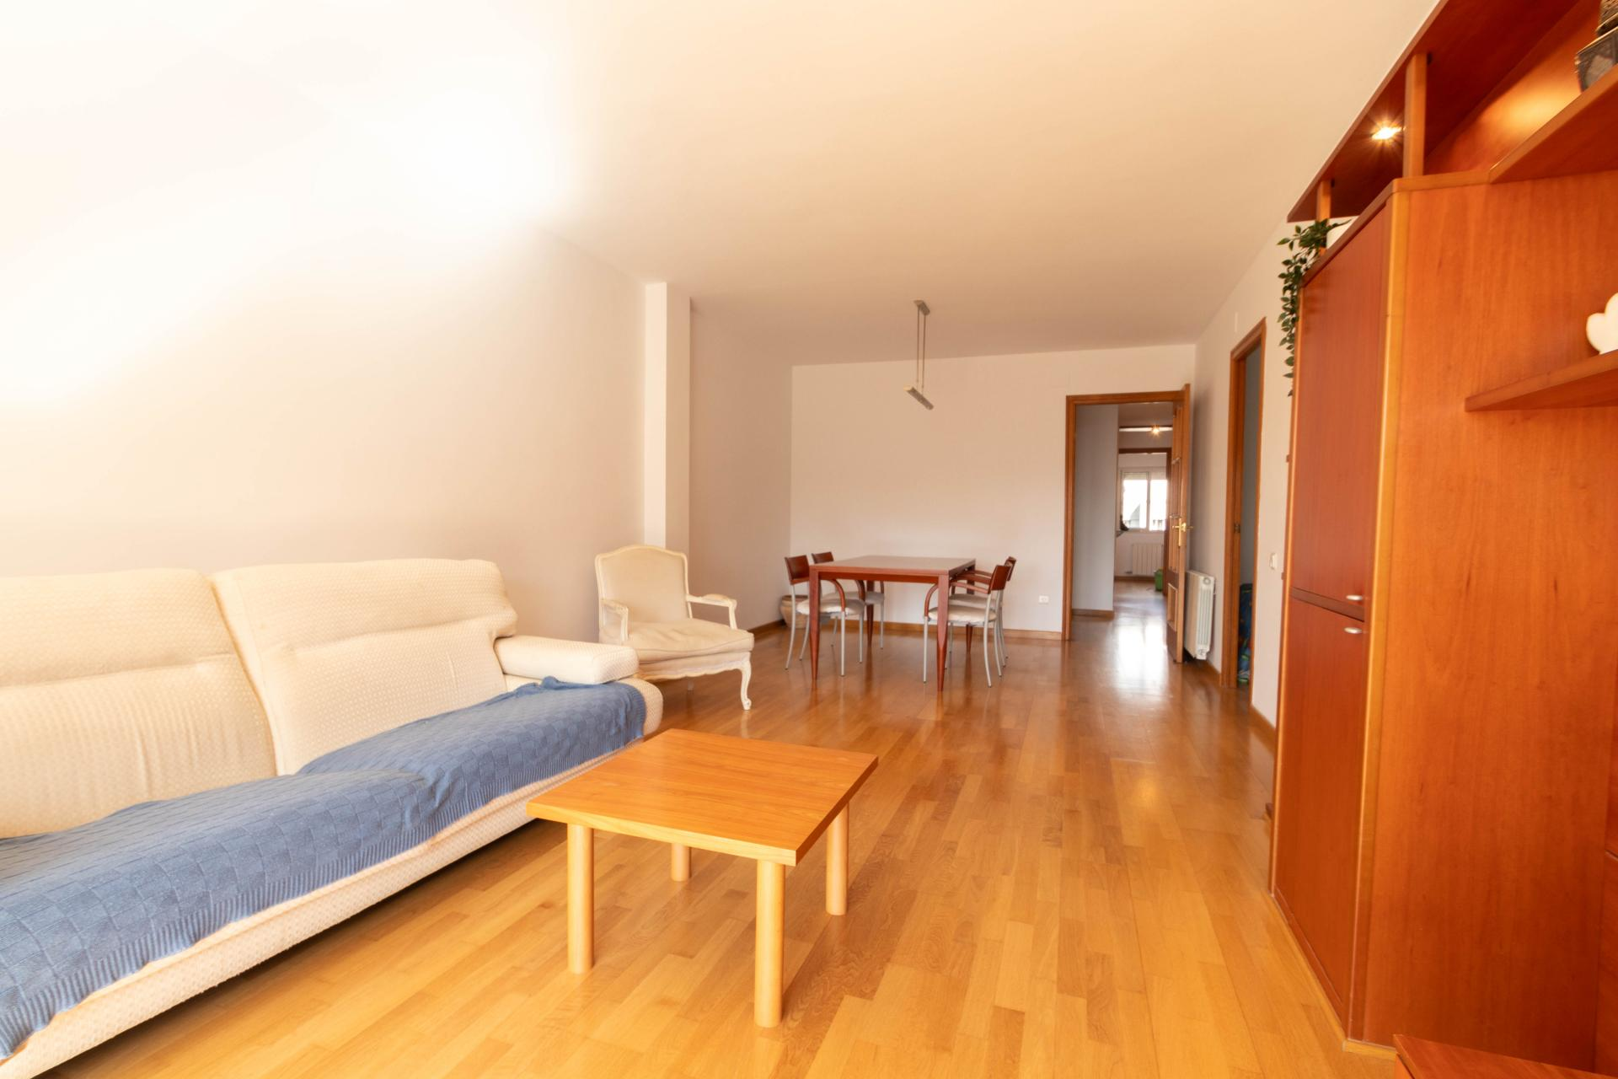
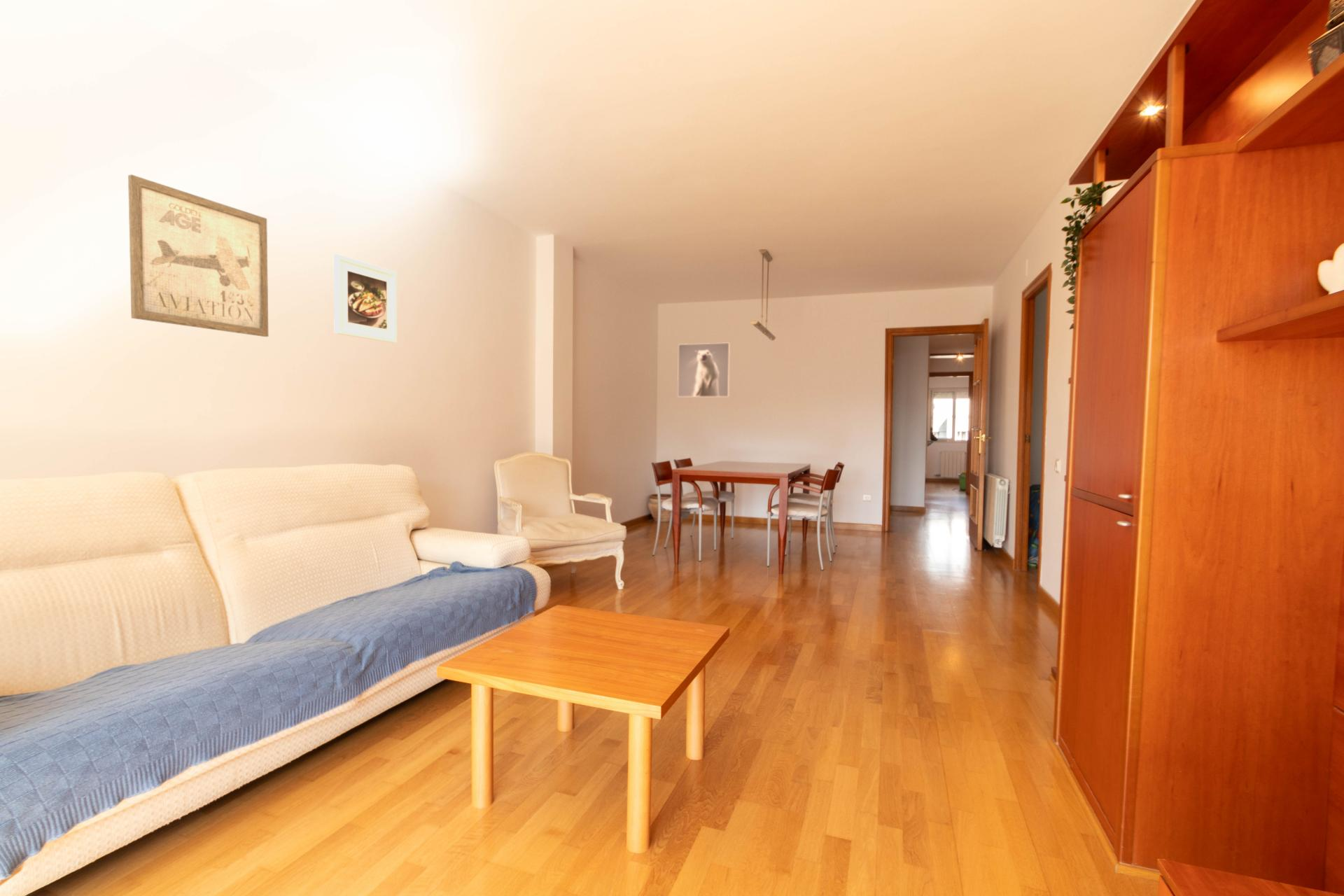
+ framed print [333,253,398,344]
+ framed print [677,342,731,398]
+ wall art [127,174,269,337]
